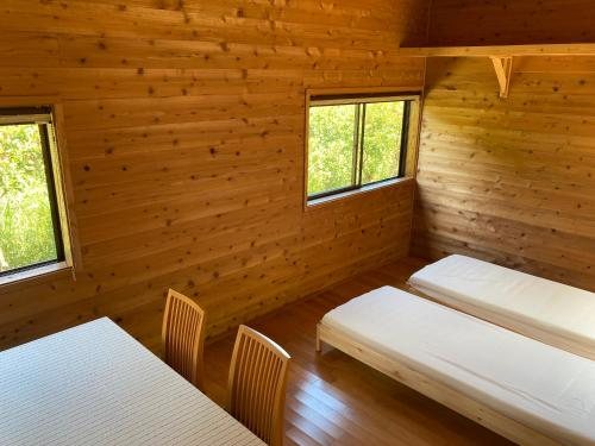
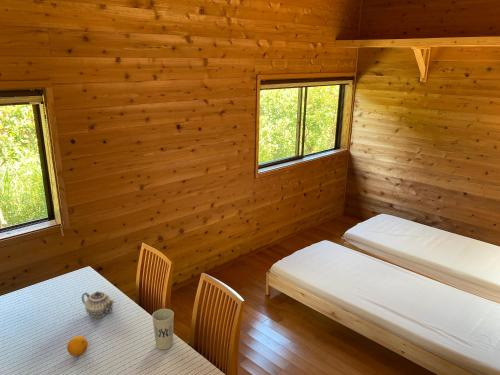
+ teapot [81,291,116,319]
+ fruit [66,335,89,357]
+ cup [151,308,175,351]
